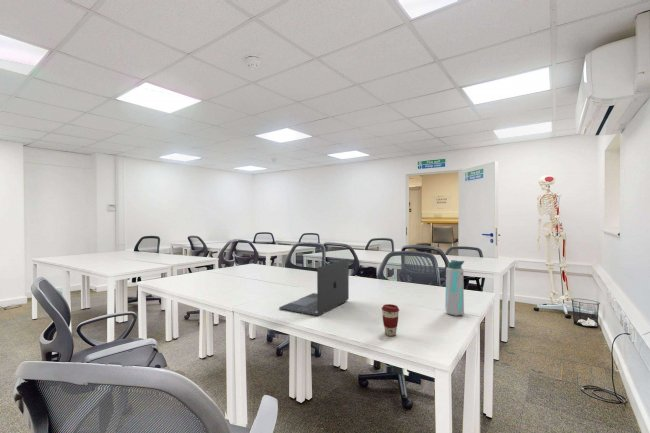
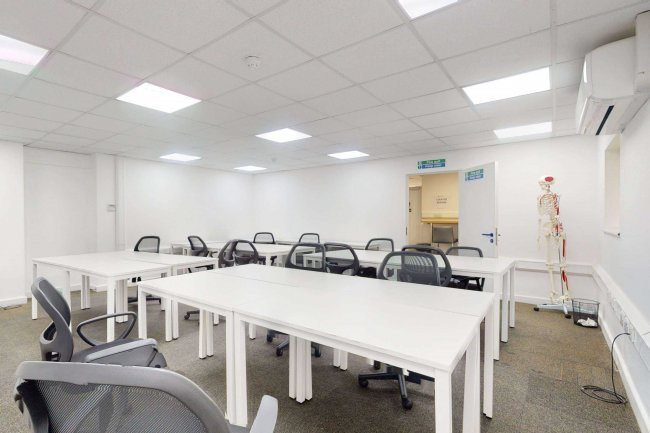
- water bottle [444,259,465,317]
- laptop [278,258,350,317]
- coffee cup [381,303,400,337]
